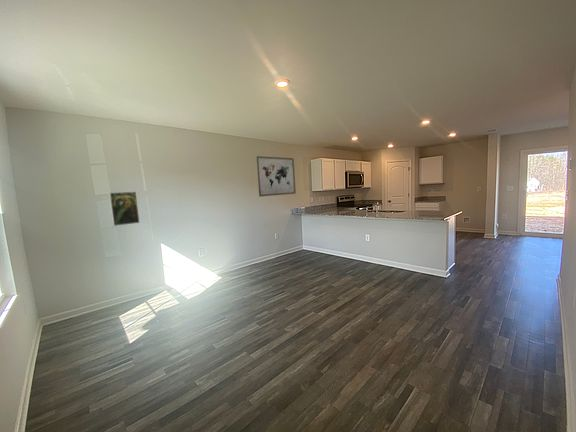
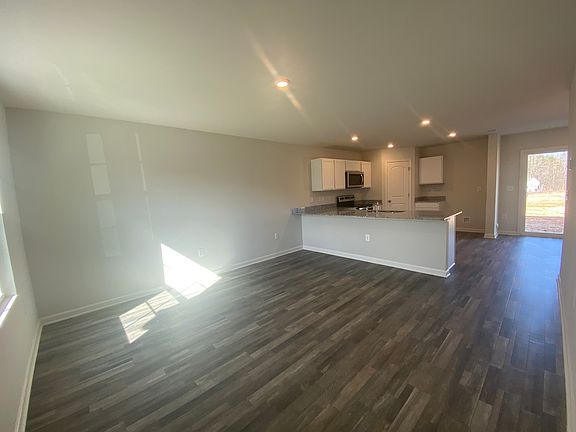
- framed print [108,191,141,227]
- wall art [255,155,297,198]
